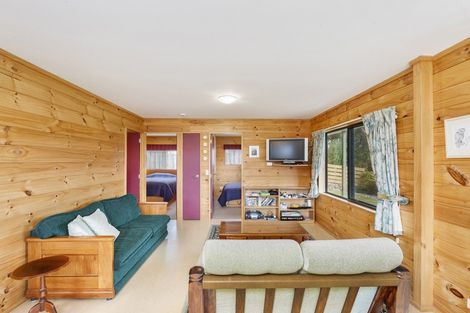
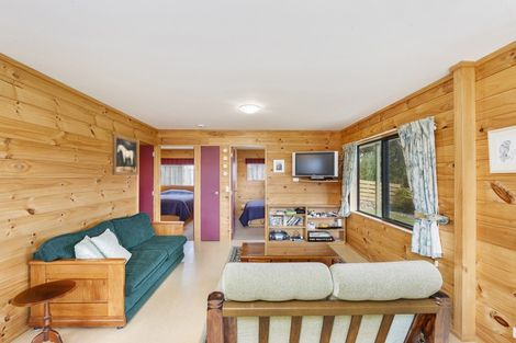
+ wall art [111,133,139,176]
